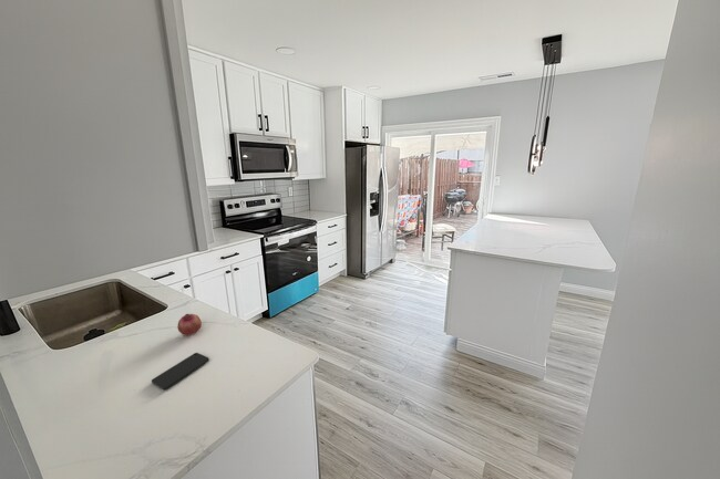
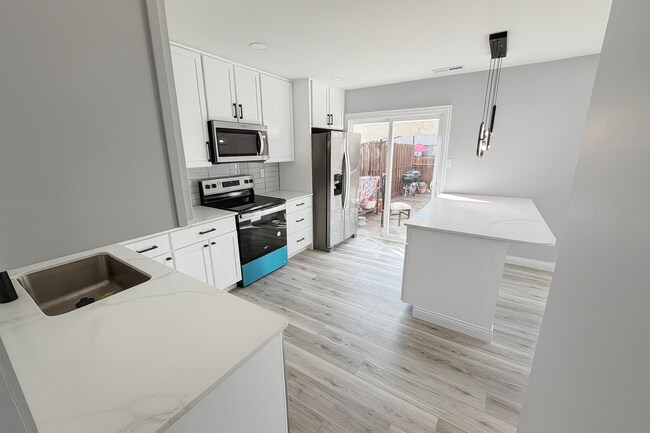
- fruit [176,313,203,336]
- smartphone [151,352,210,391]
